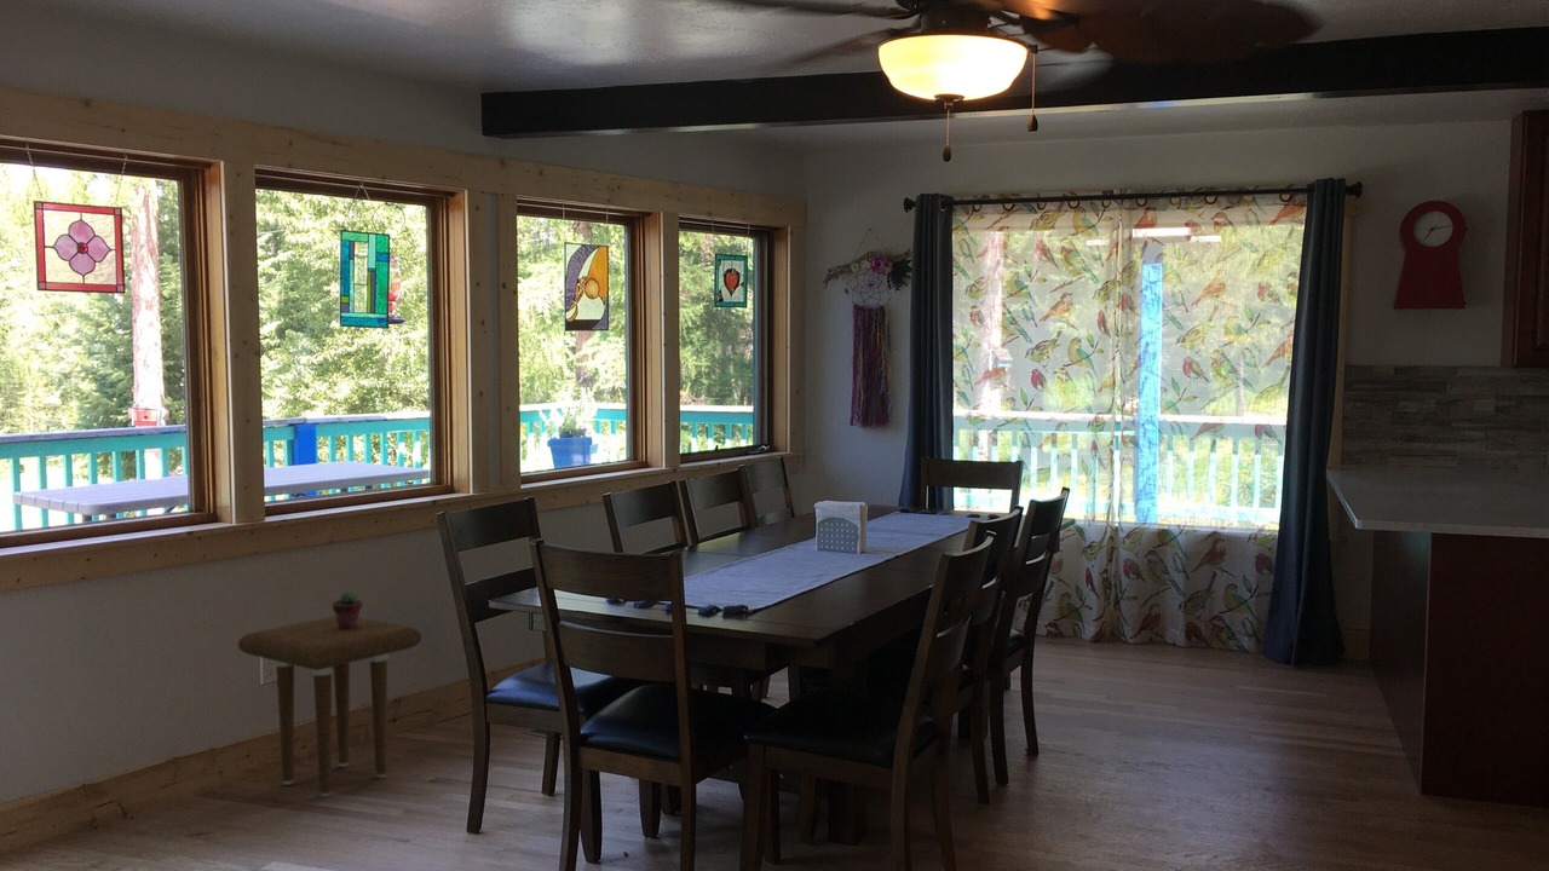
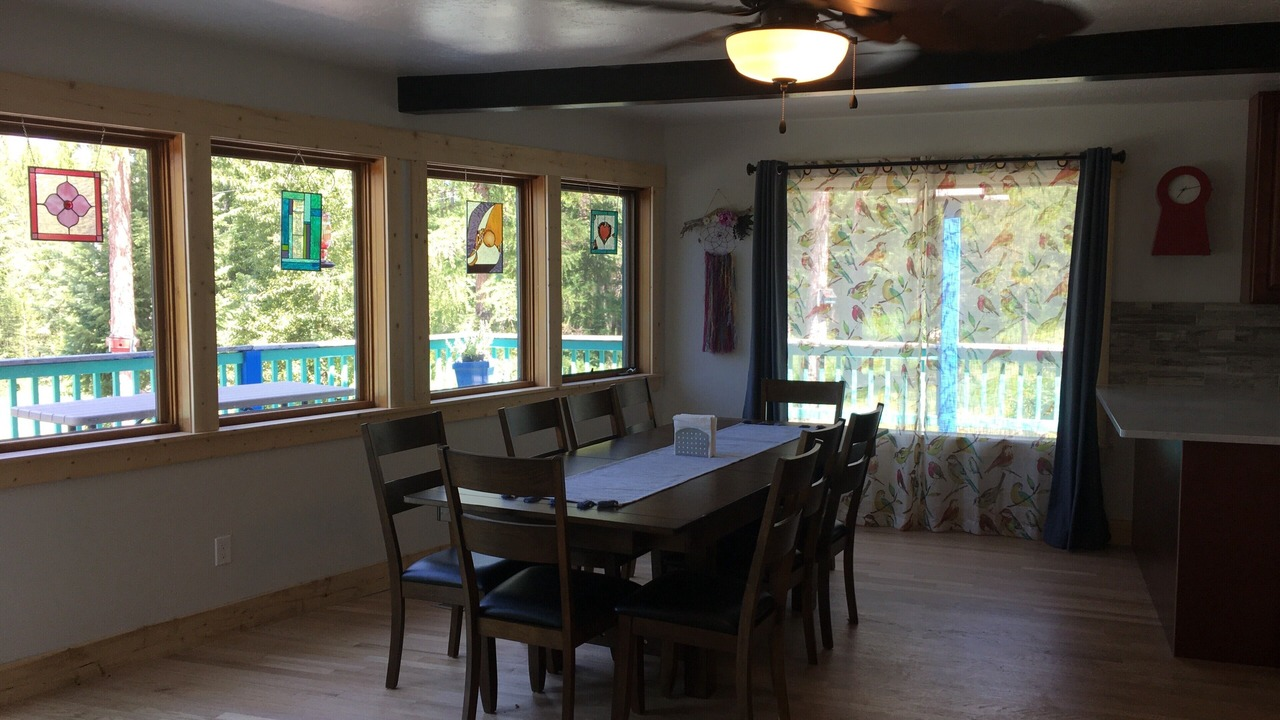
- potted succulent [332,590,363,630]
- side table [237,615,422,798]
